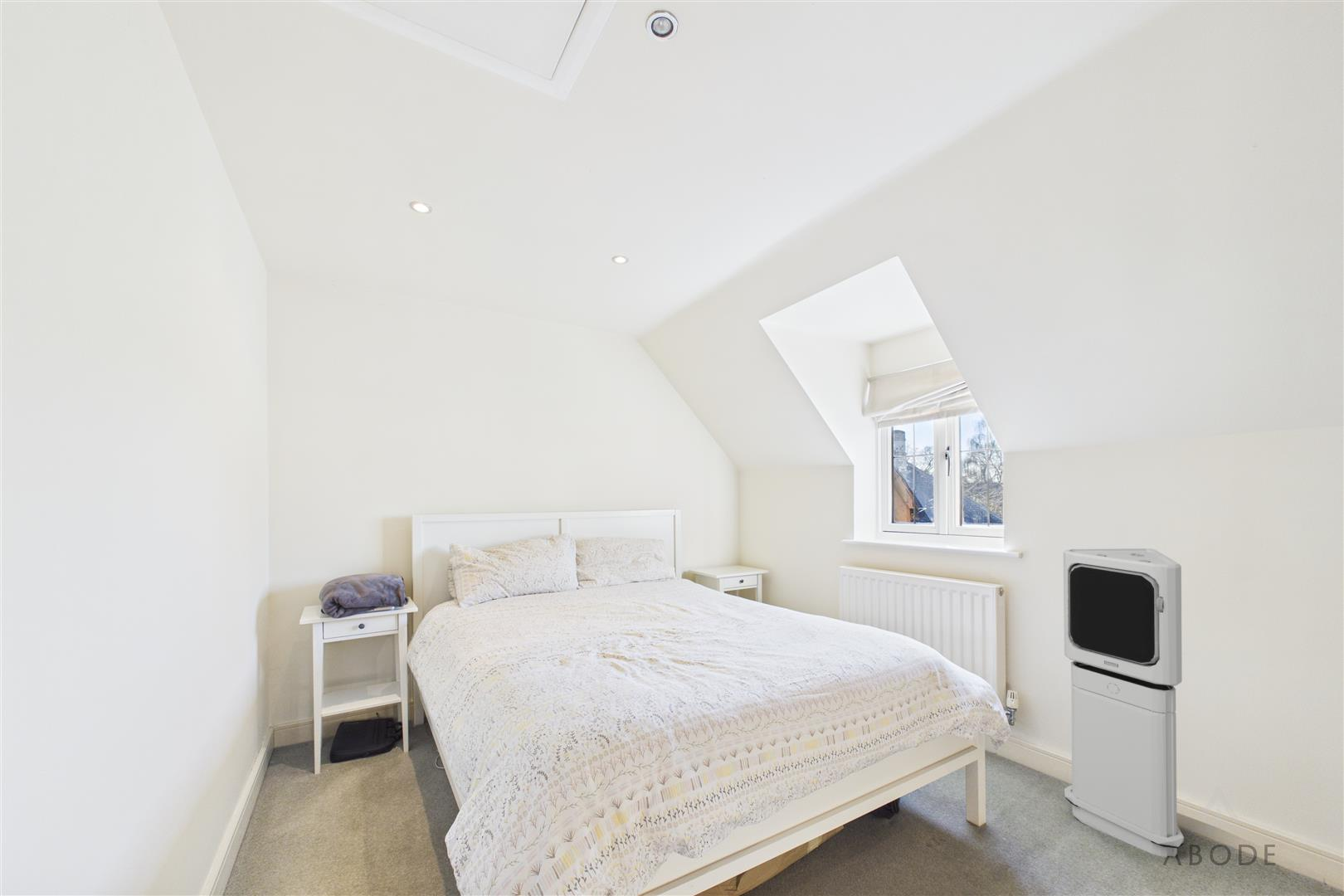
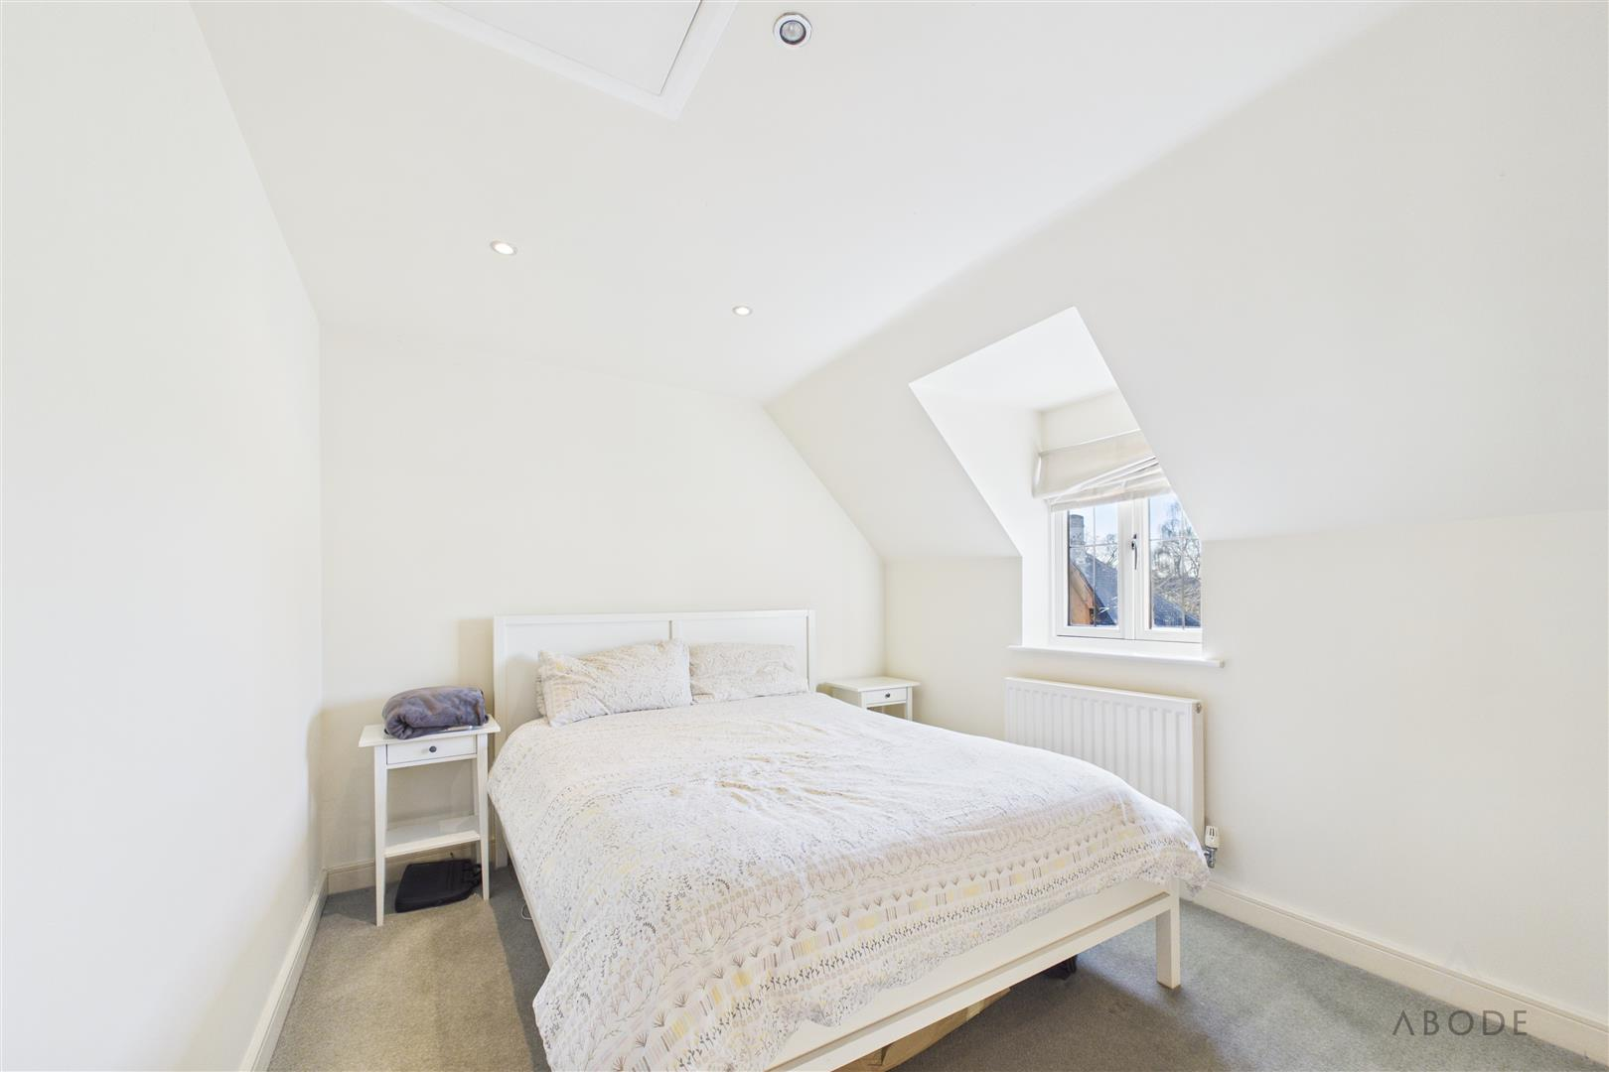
- air purifier [1063,548,1185,858]
